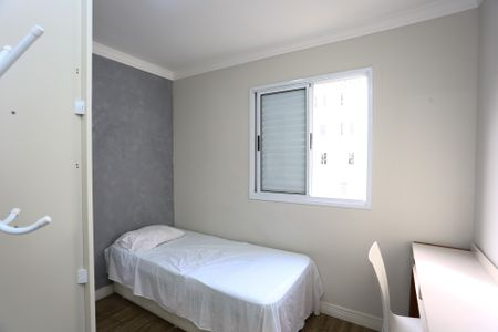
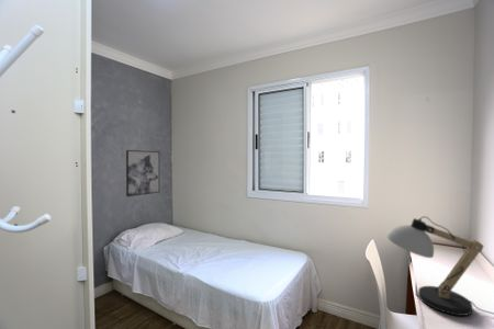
+ desk lamp [385,215,494,317]
+ wall art [125,149,160,197]
